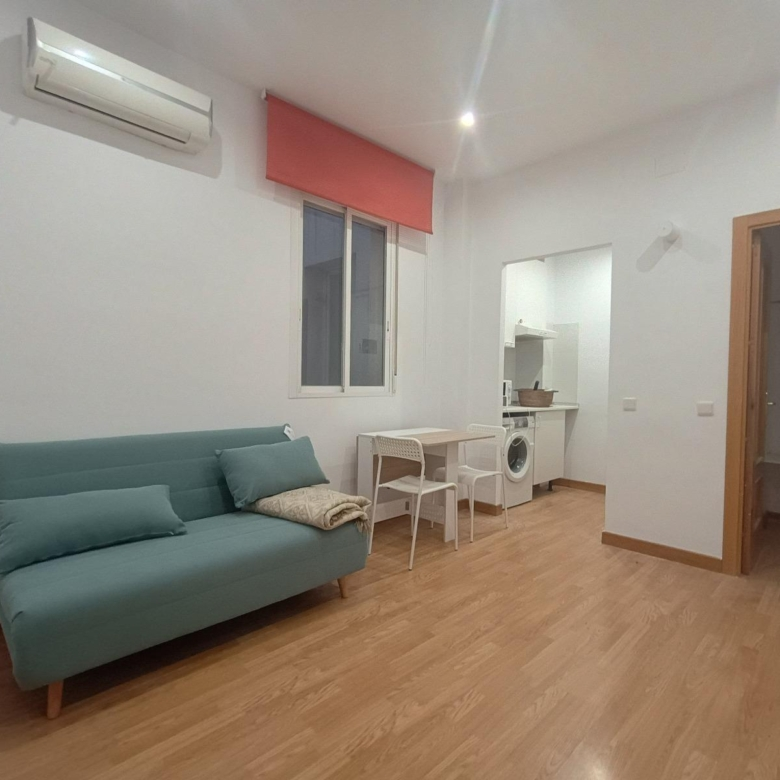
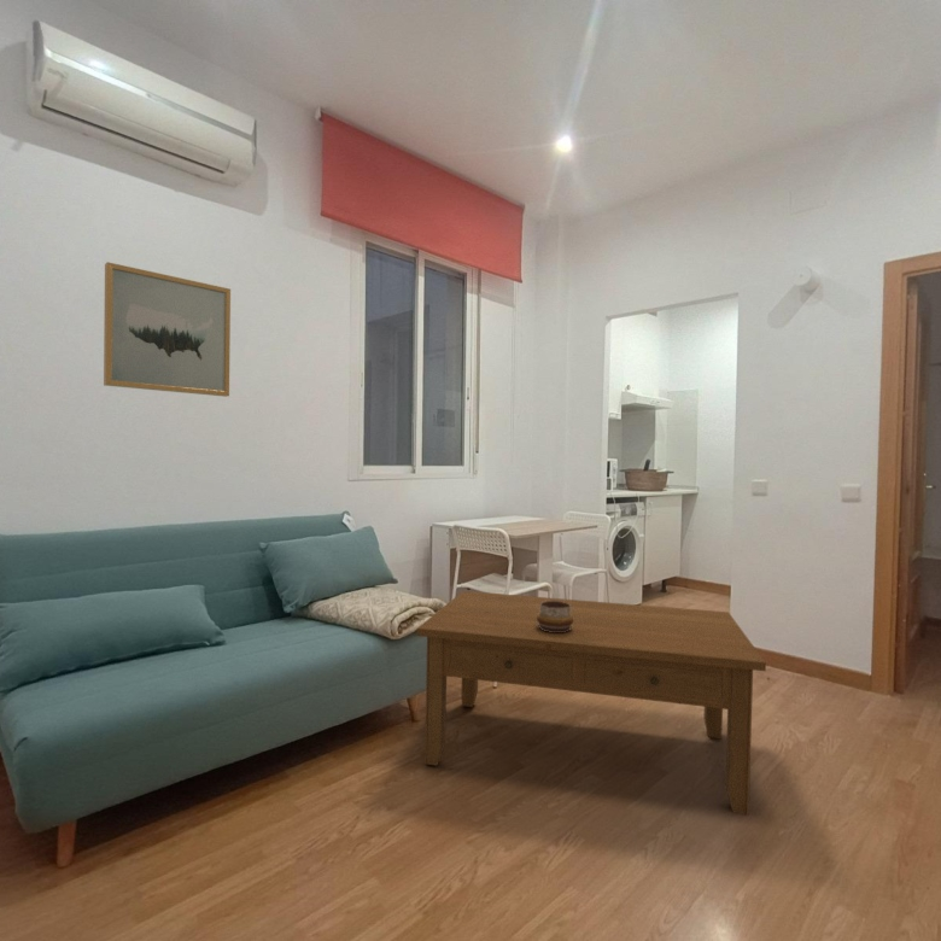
+ coffee table [415,590,767,816]
+ wall art [103,261,232,398]
+ decorative bowl [537,601,573,632]
